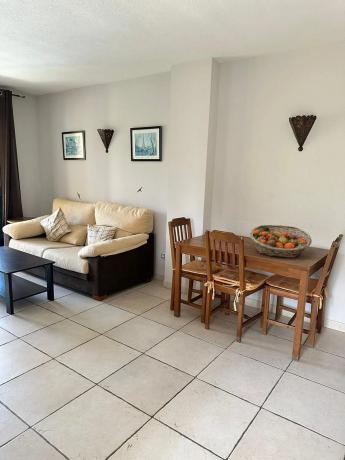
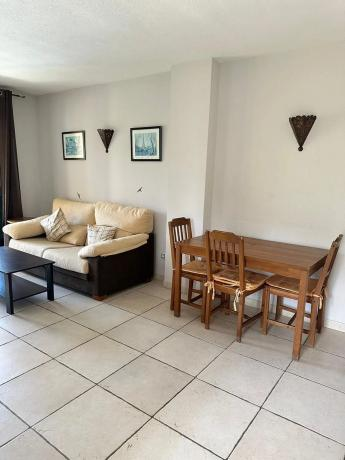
- fruit basket [249,224,313,259]
